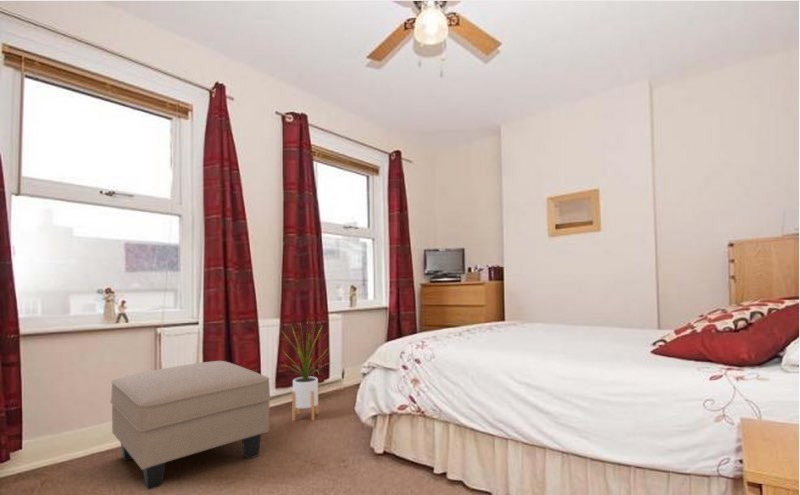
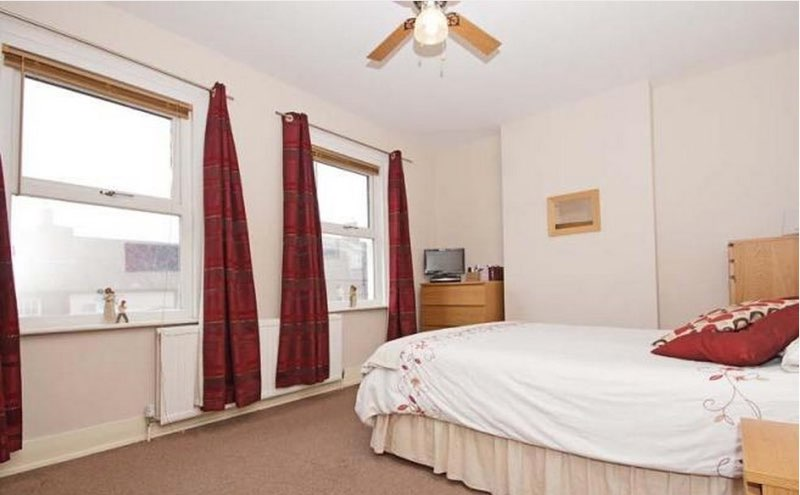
- ottoman [109,360,272,491]
- house plant [279,317,332,422]
